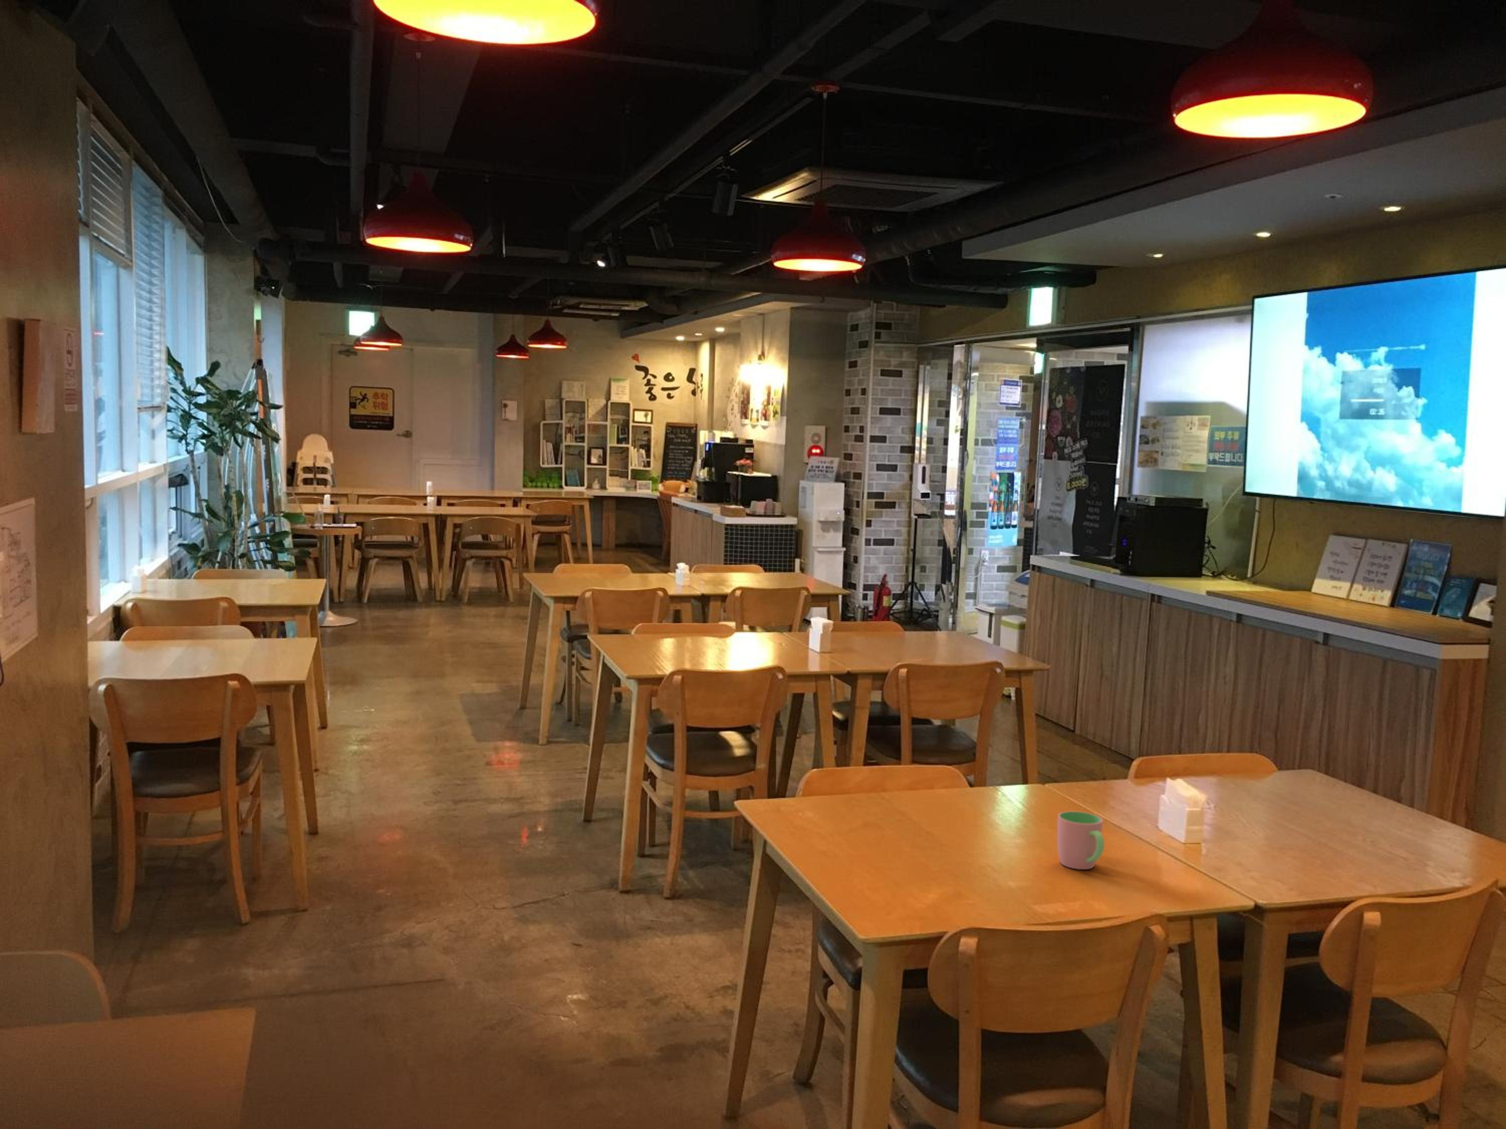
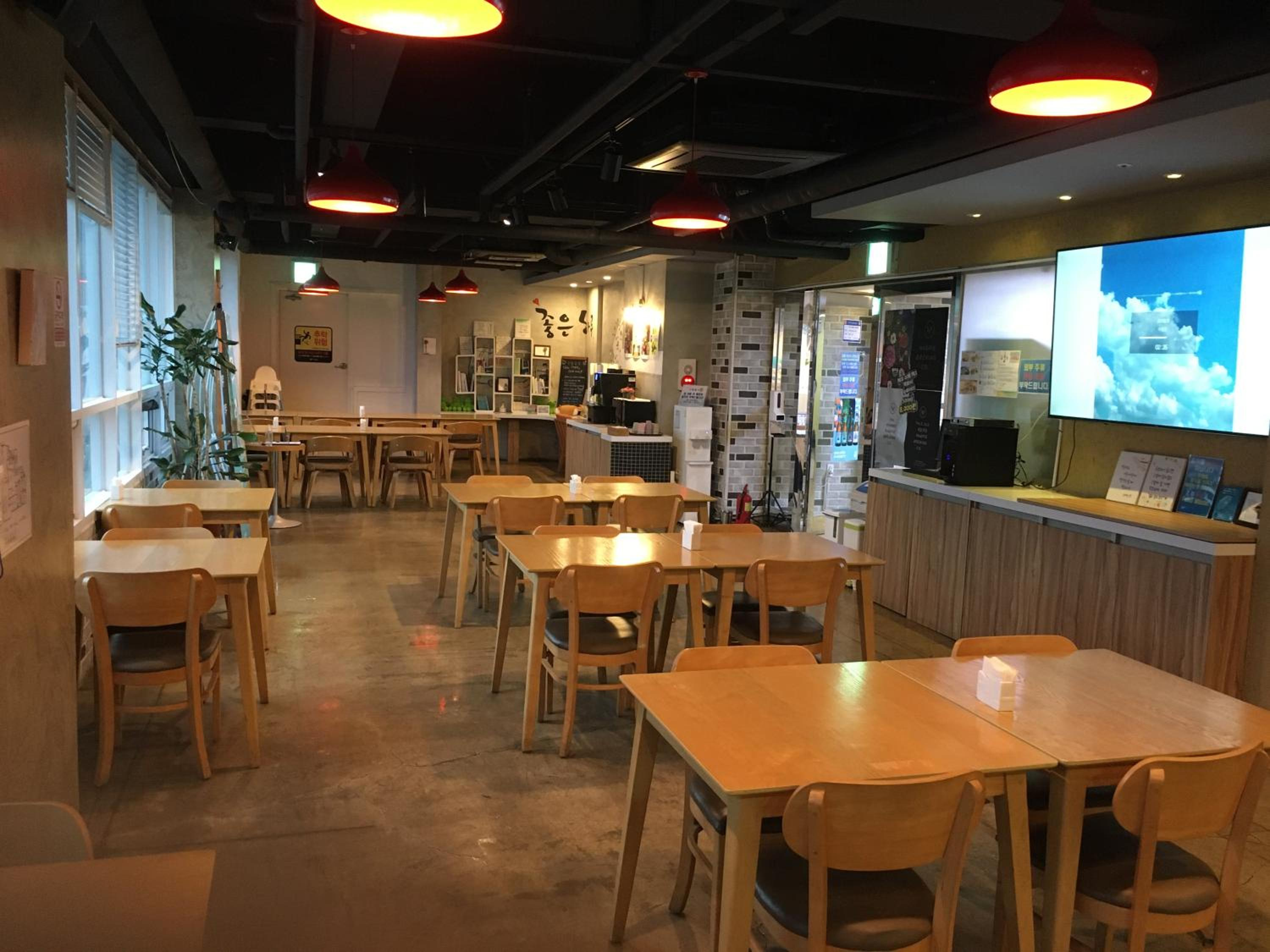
- cup [1057,811,1105,870]
